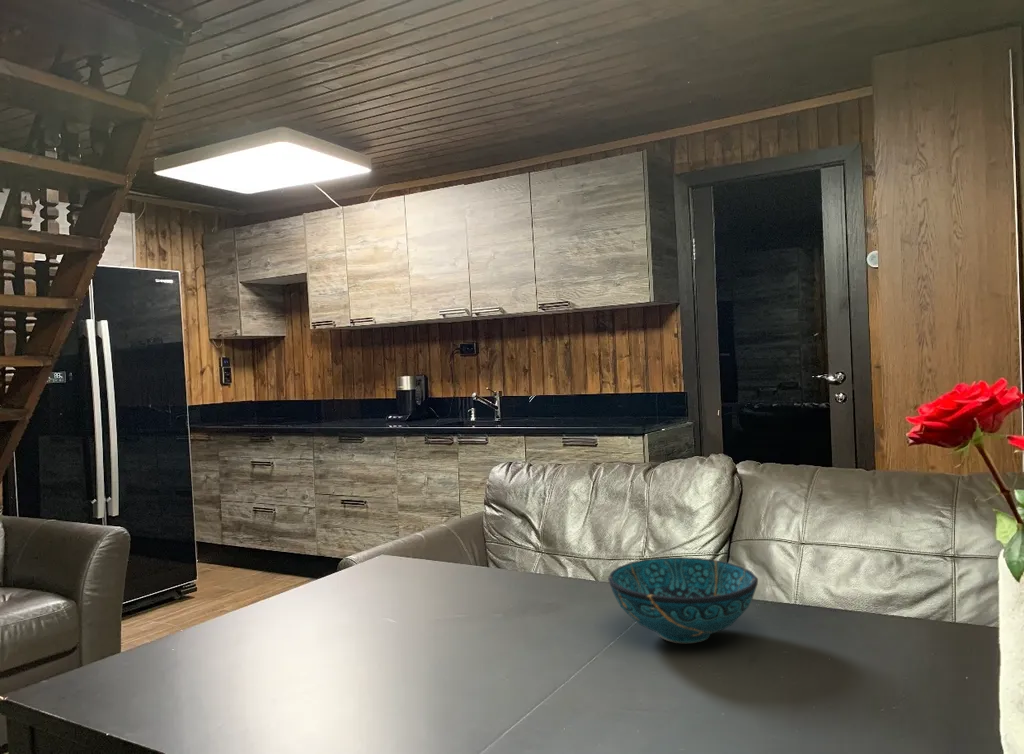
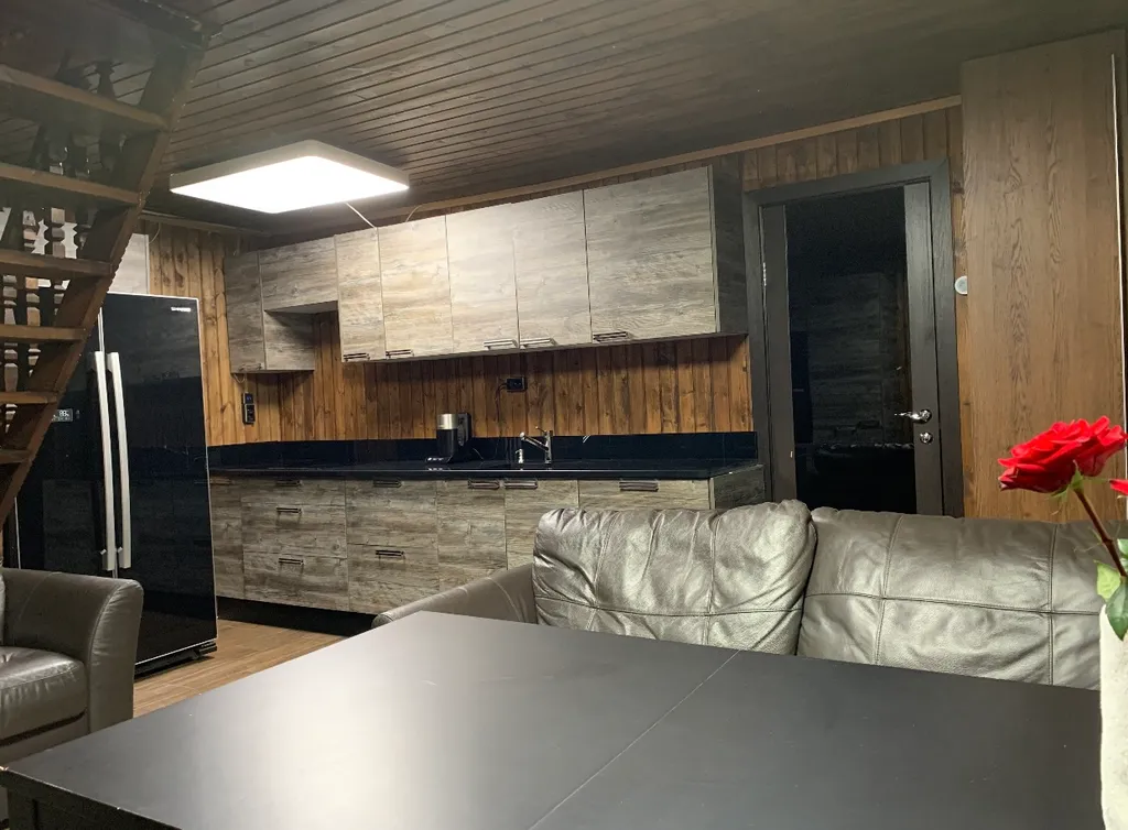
- decorative bowl [607,556,759,644]
